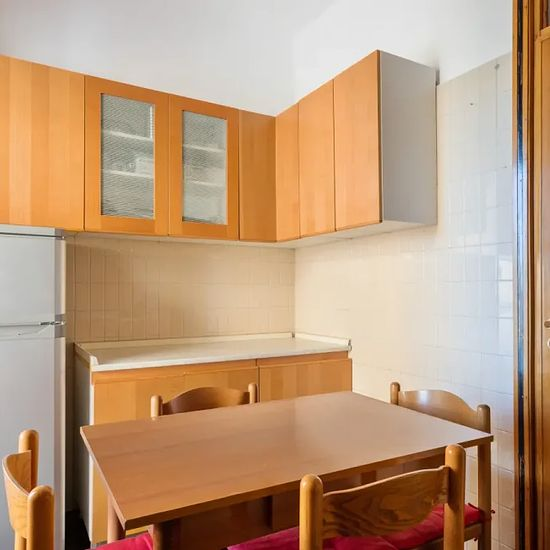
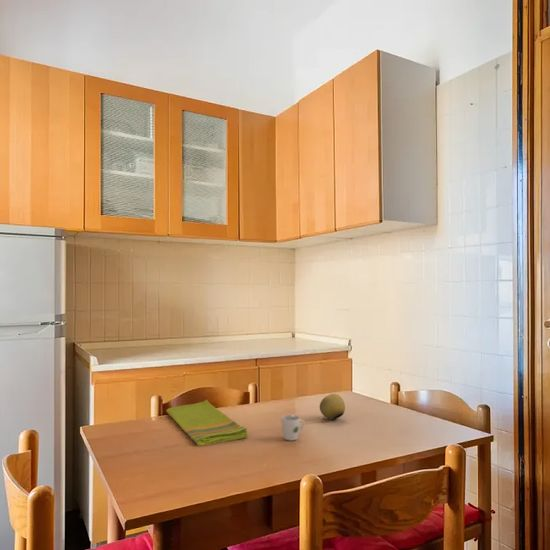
+ fruit [319,393,346,421]
+ cup [281,414,306,441]
+ dish towel [165,399,249,447]
